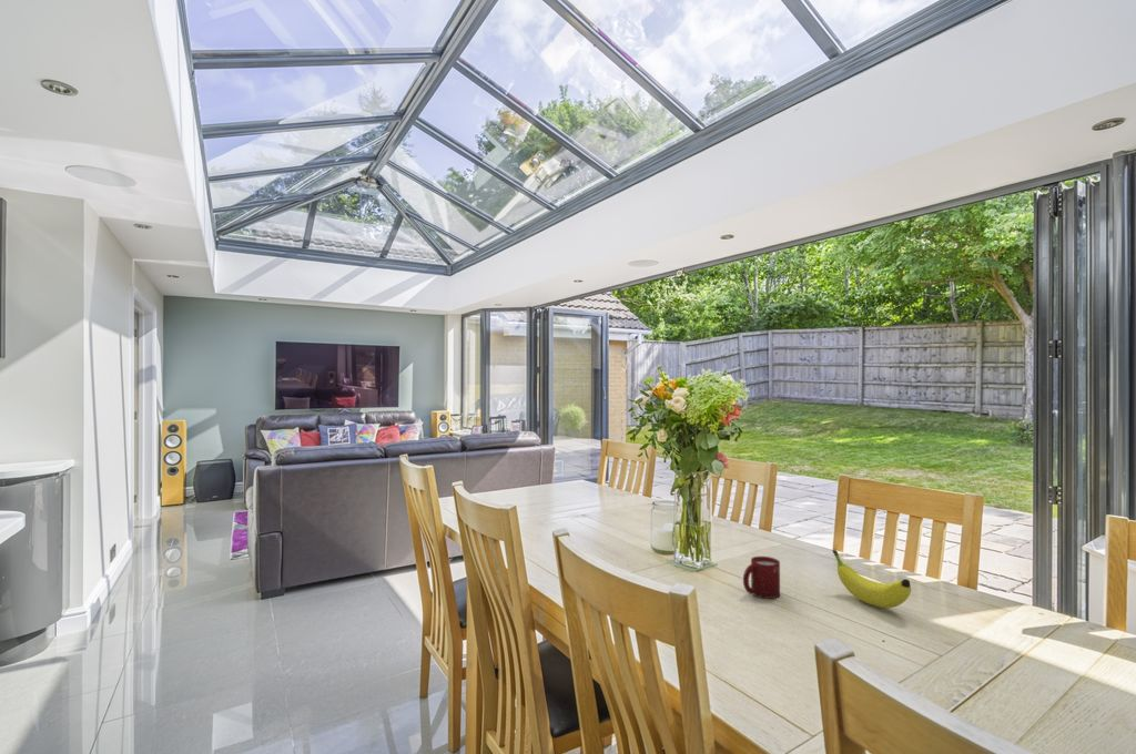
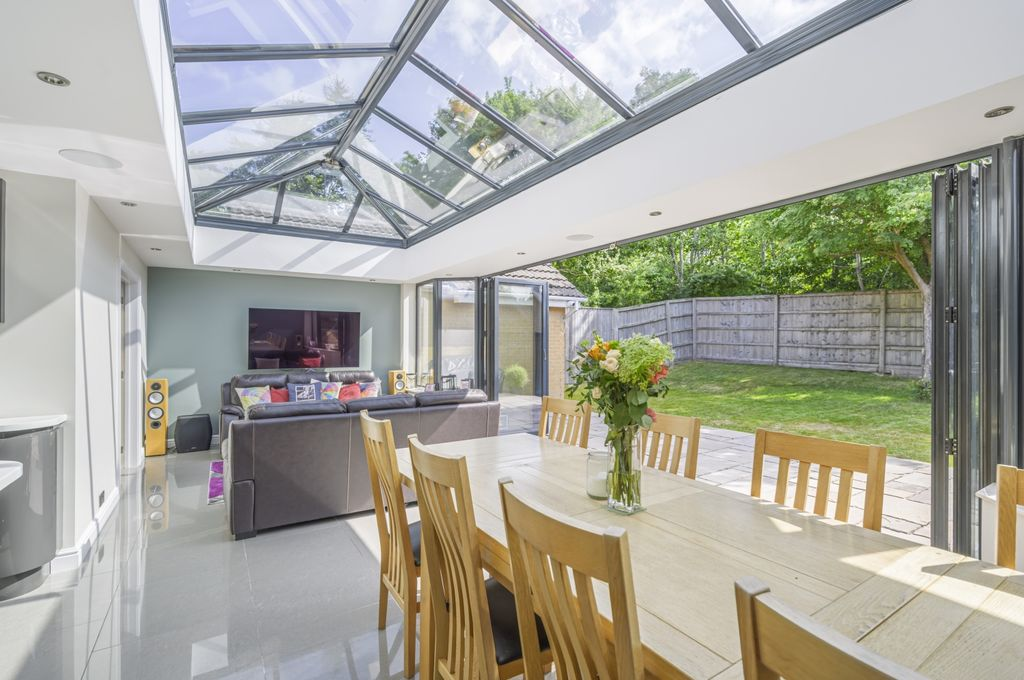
- fruit [831,549,912,609]
- cup [742,556,781,600]
